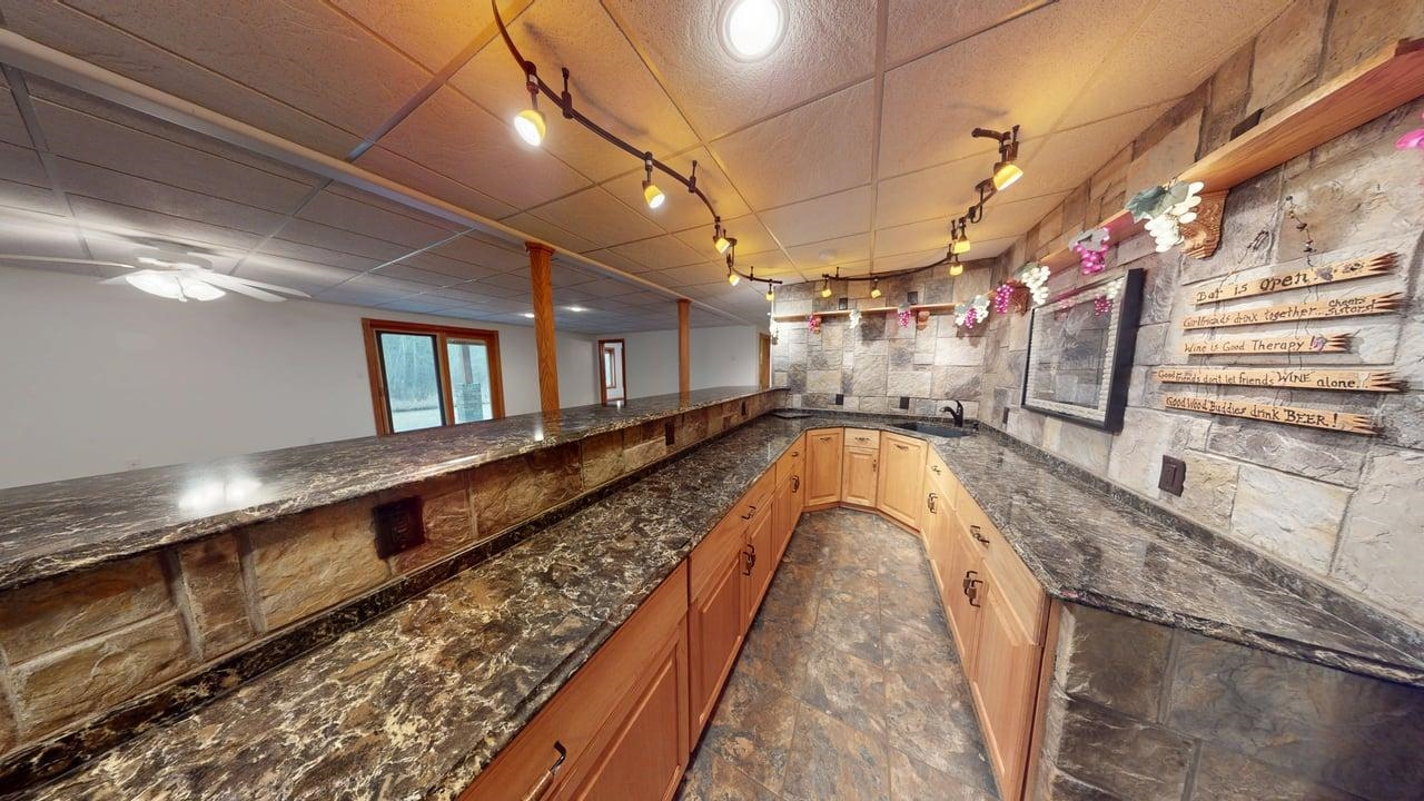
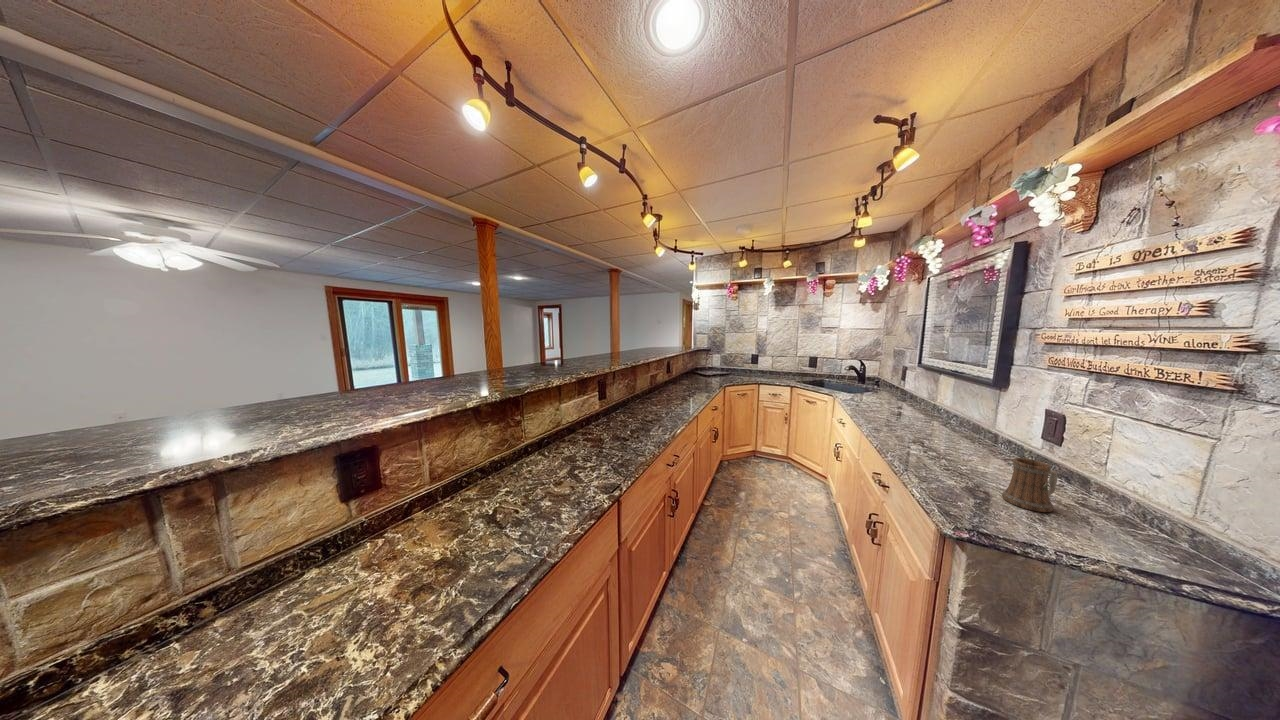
+ beer mug [1001,457,1058,513]
